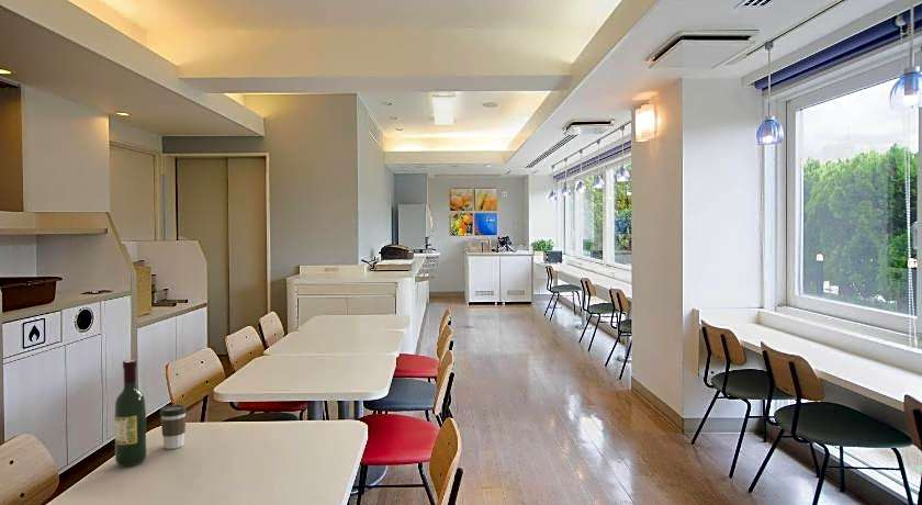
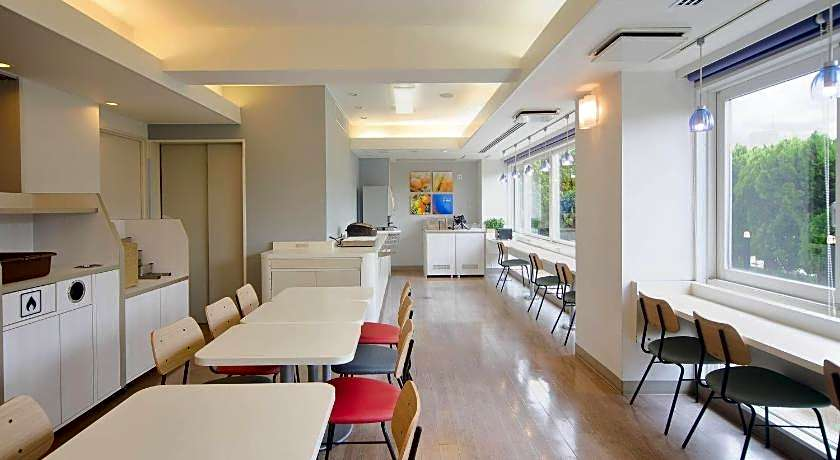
- wine bottle [113,359,147,468]
- coffee cup [159,404,188,450]
